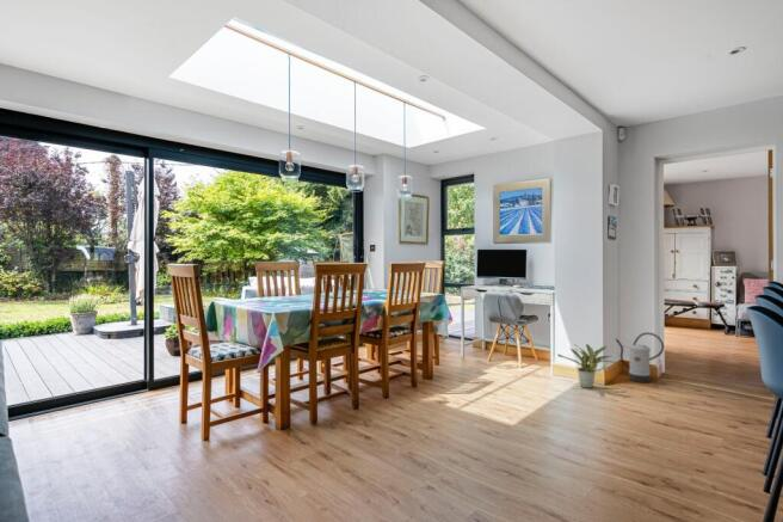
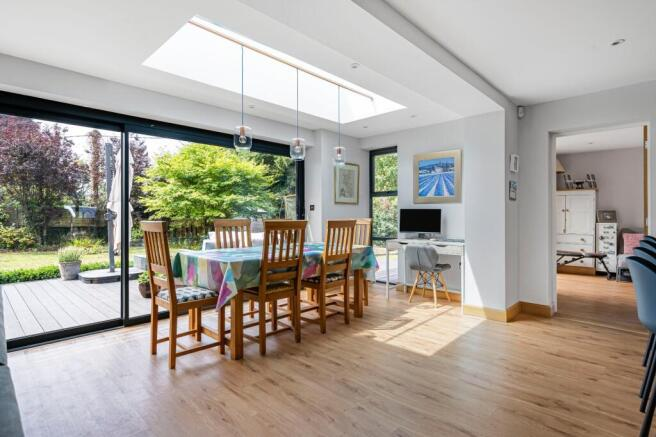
- watering can [615,331,665,383]
- potted plant [556,343,618,389]
